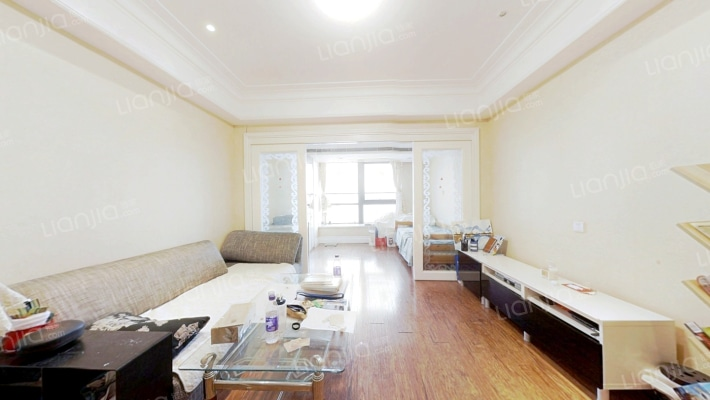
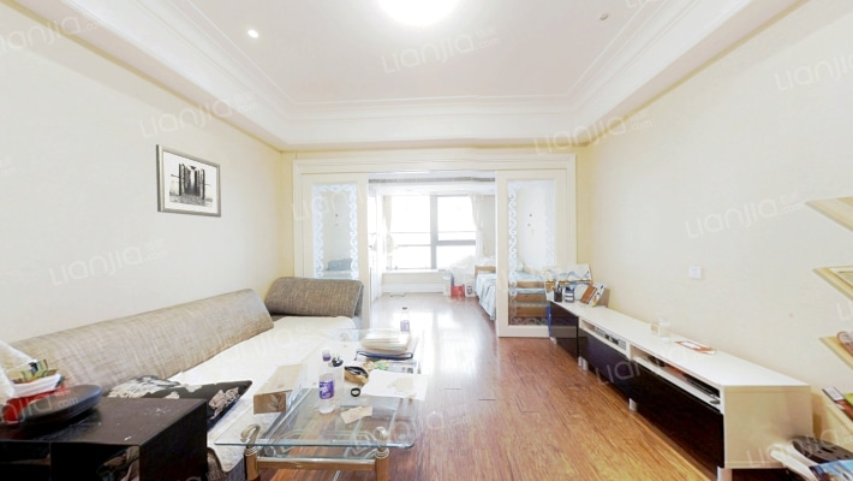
+ wall art [155,143,222,219]
